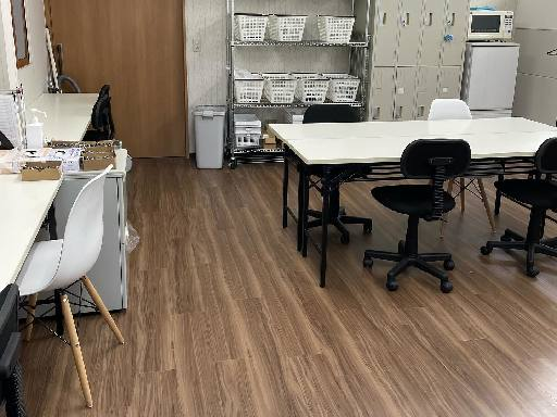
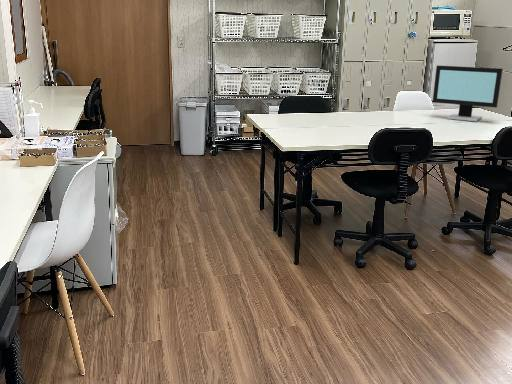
+ computer monitor [432,64,504,122]
